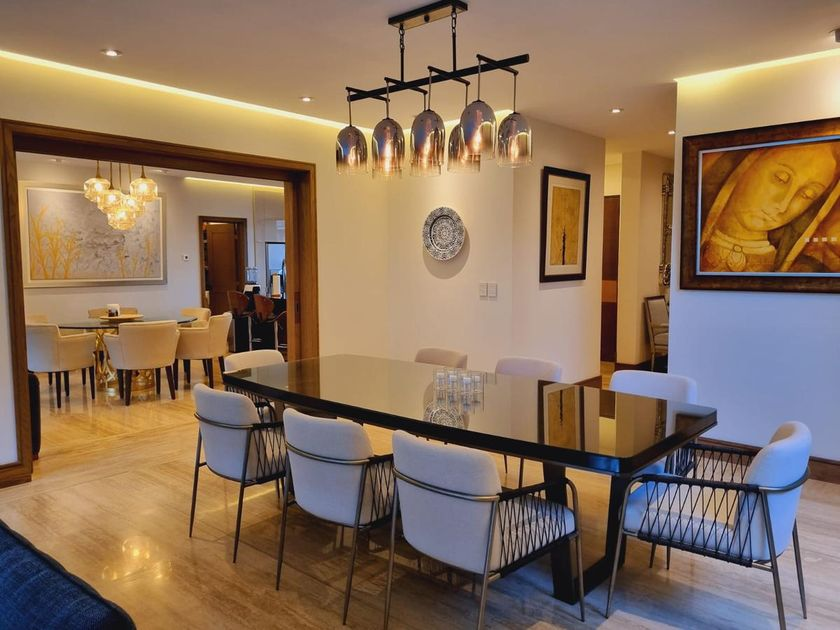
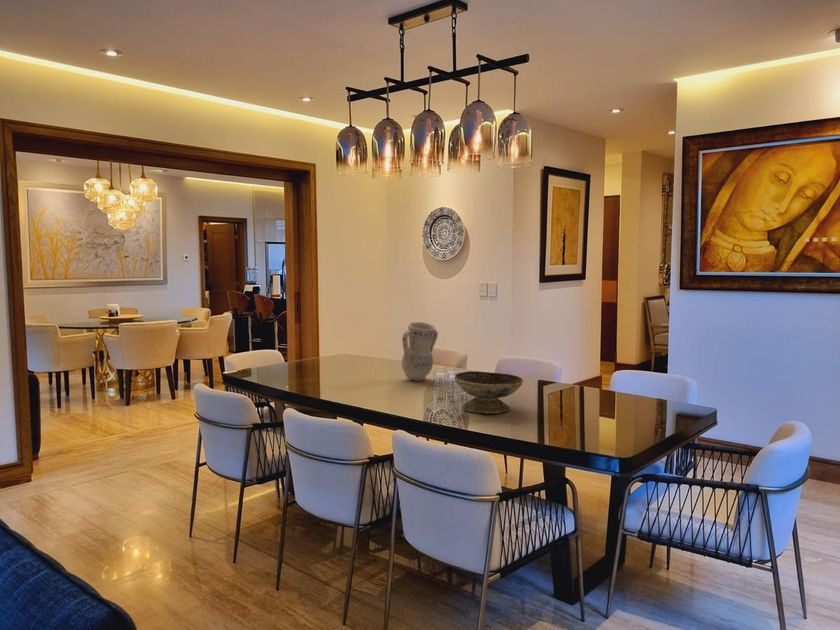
+ decorative bowl [453,370,524,415]
+ vase [401,321,439,382]
